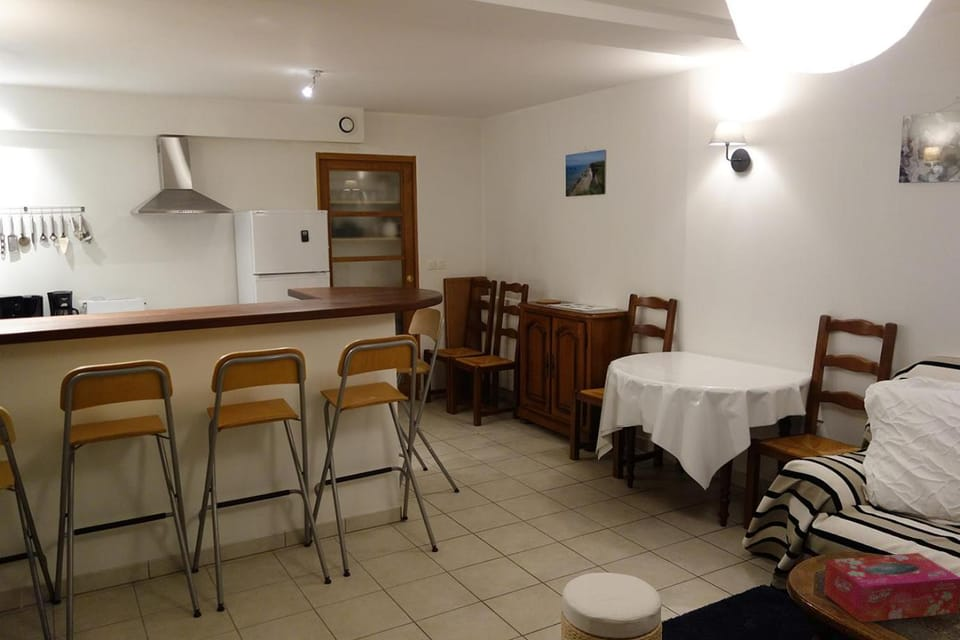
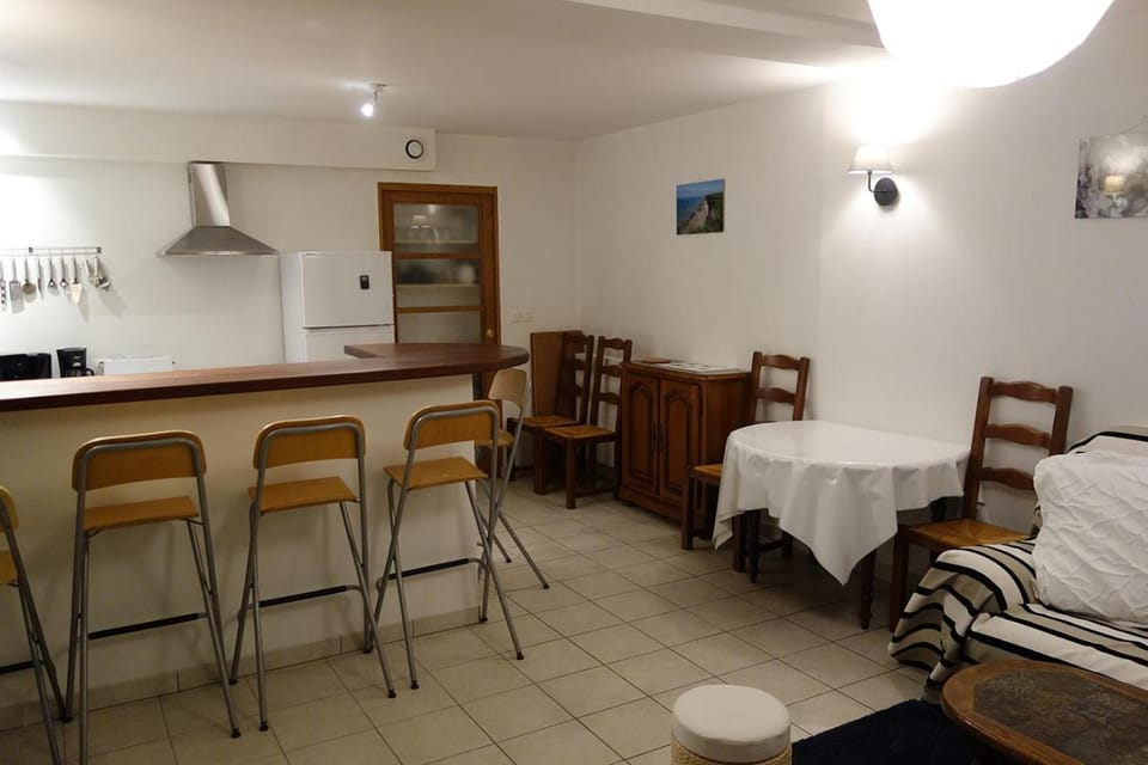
- tissue box [823,552,960,623]
